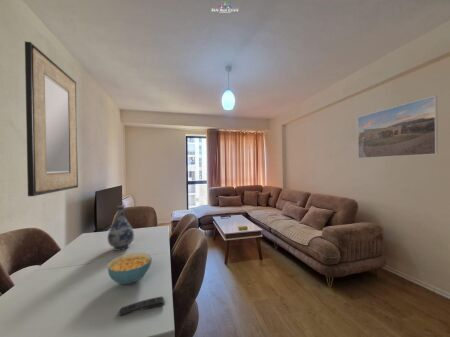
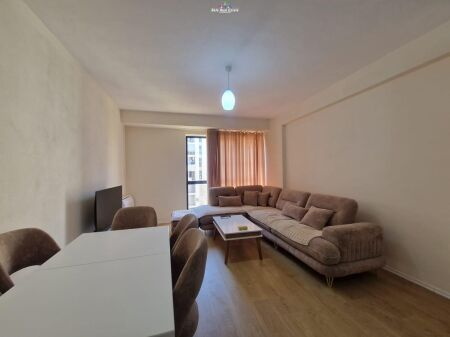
- cereal bowl [106,252,153,285]
- home mirror [24,41,79,197]
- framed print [357,95,439,159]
- remote control [116,296,165,316]
- vase [107,204,135,252]
